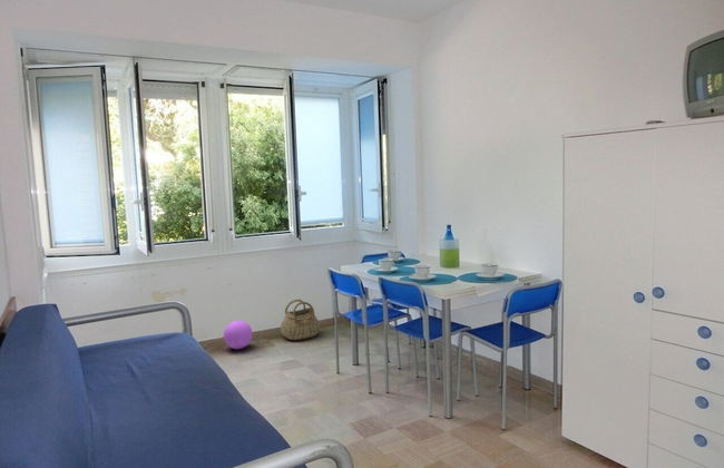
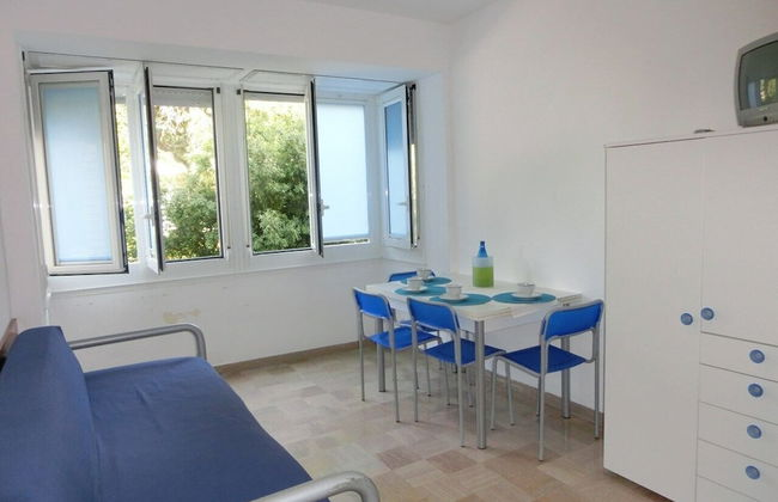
- basket [280,299,321,341]
- ball [223,320,254,350]
